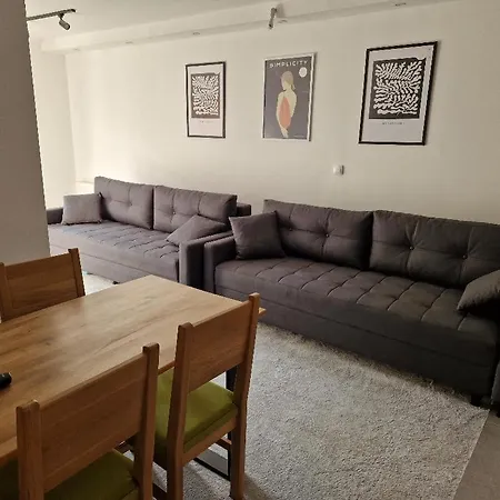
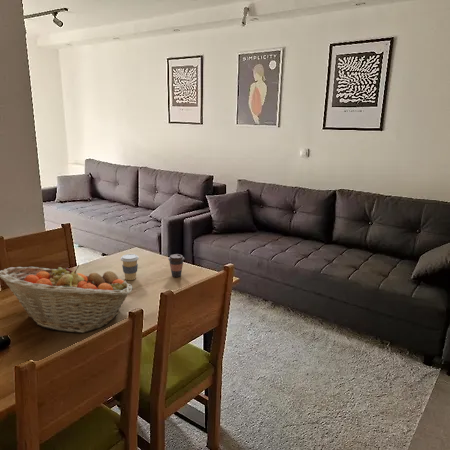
+ fruit basket [0,264,134,334]
+ coffee cup [120,253,140,281]
+ coffee cup [167,253,185,278]
